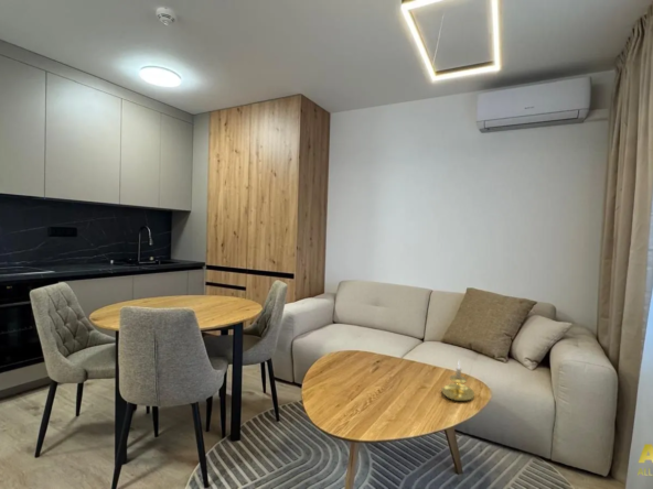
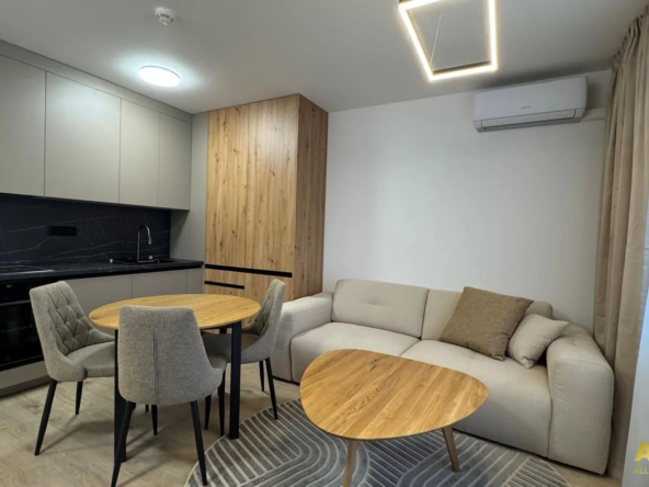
- candle holder [440,358,475,402]
